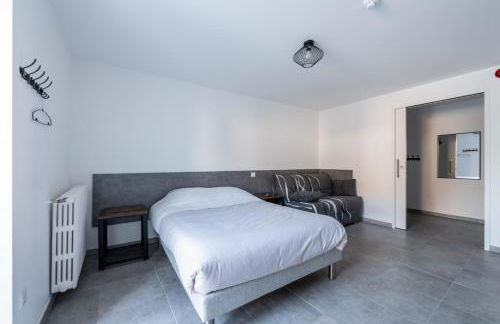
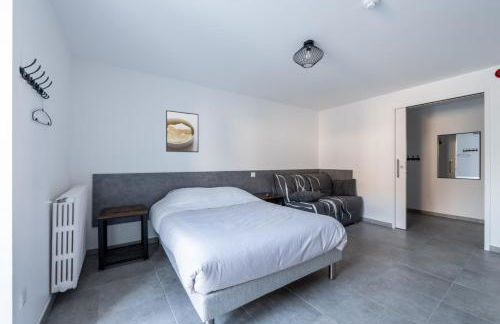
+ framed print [165,109,200,153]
